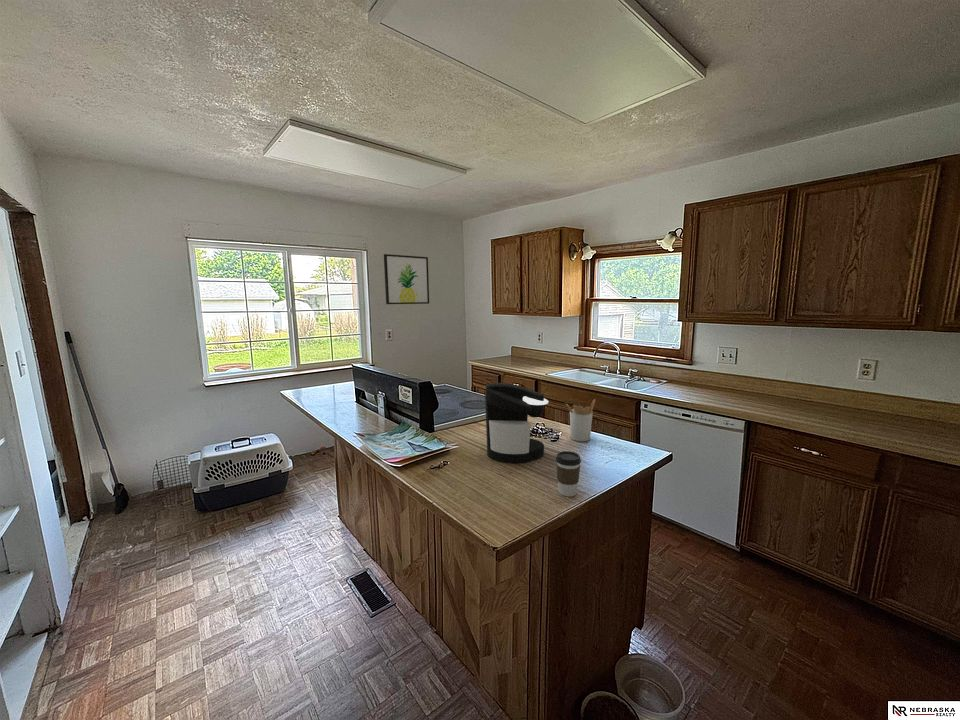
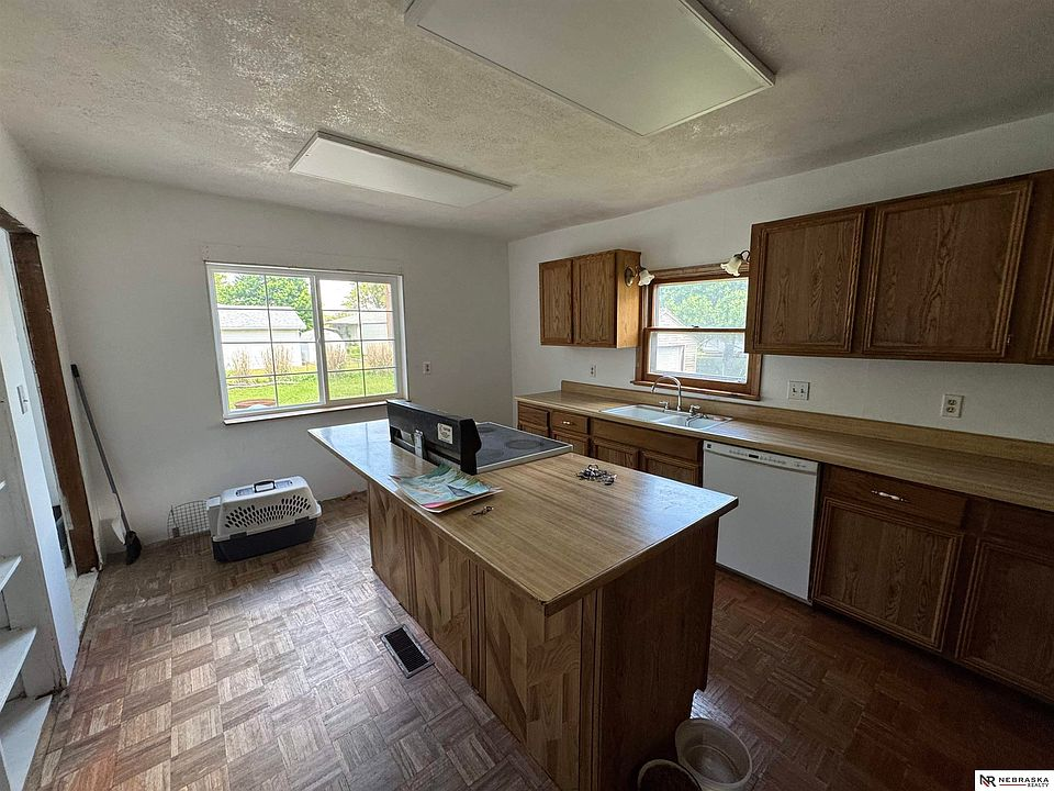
- wall art [383,253,430,305]
- coffee cup [555,450,582,497]
- utensil holder [564,398,596,442]
- coffee maker [484,382,549,464]
